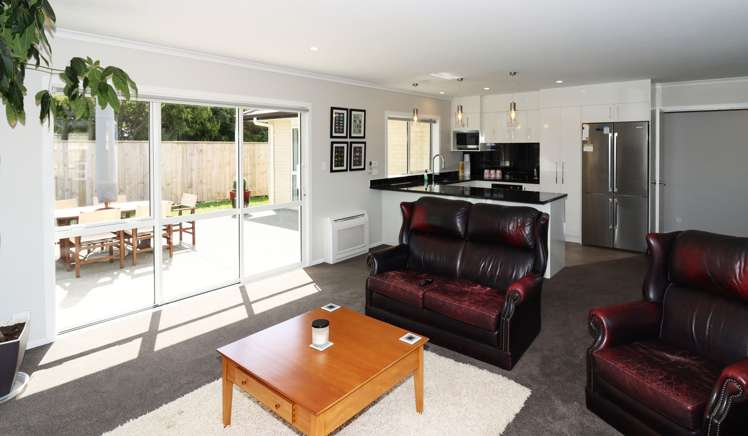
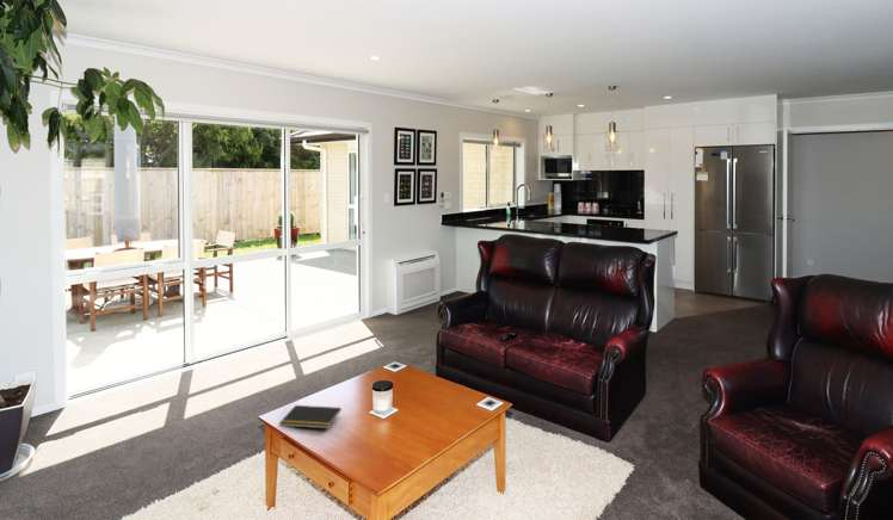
+ notepad [278,404,343,429]
